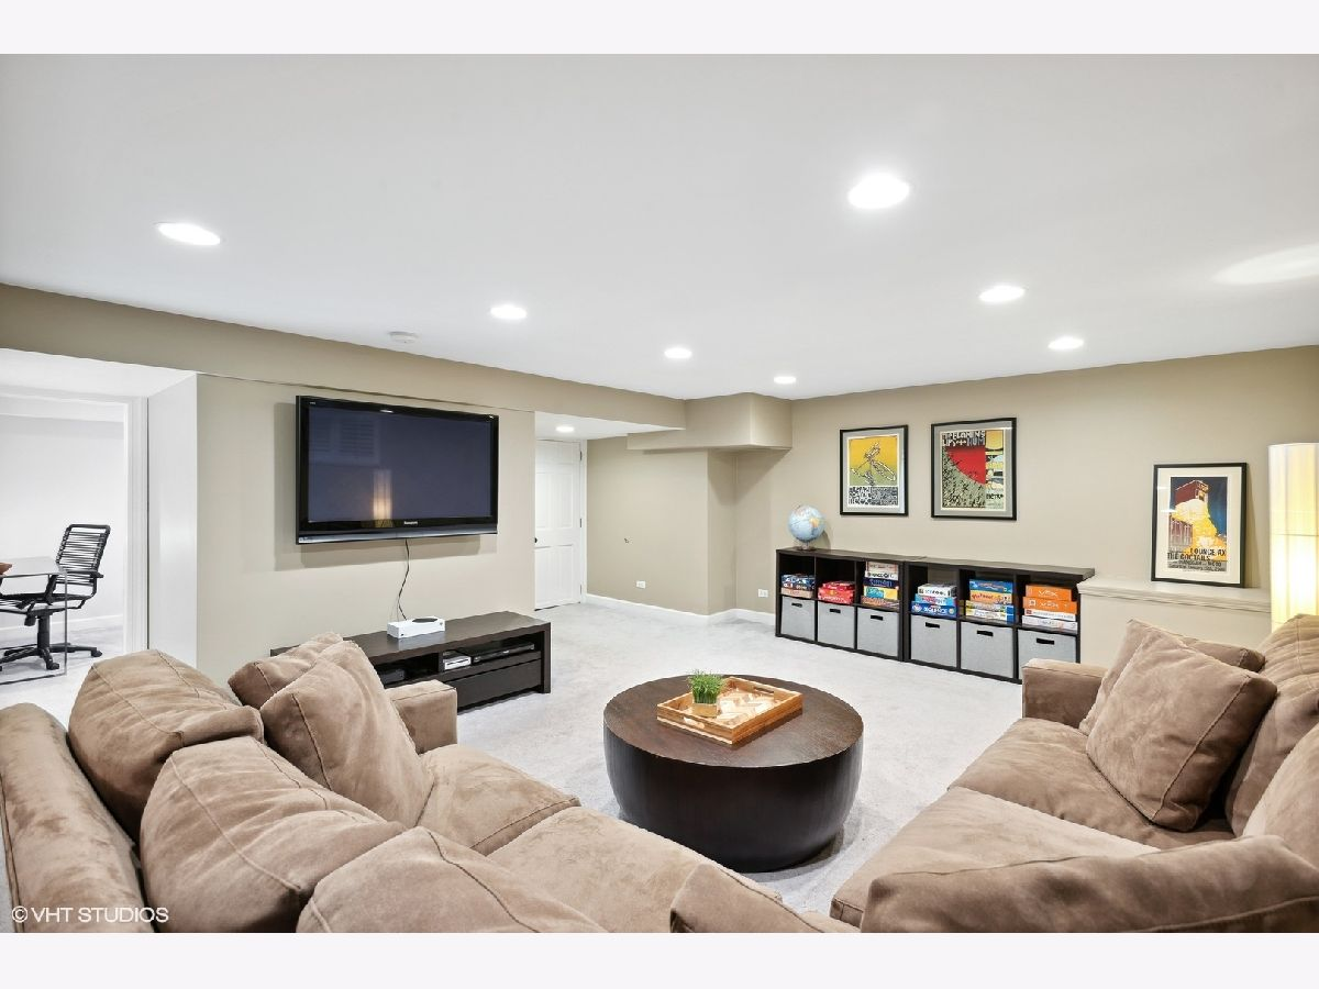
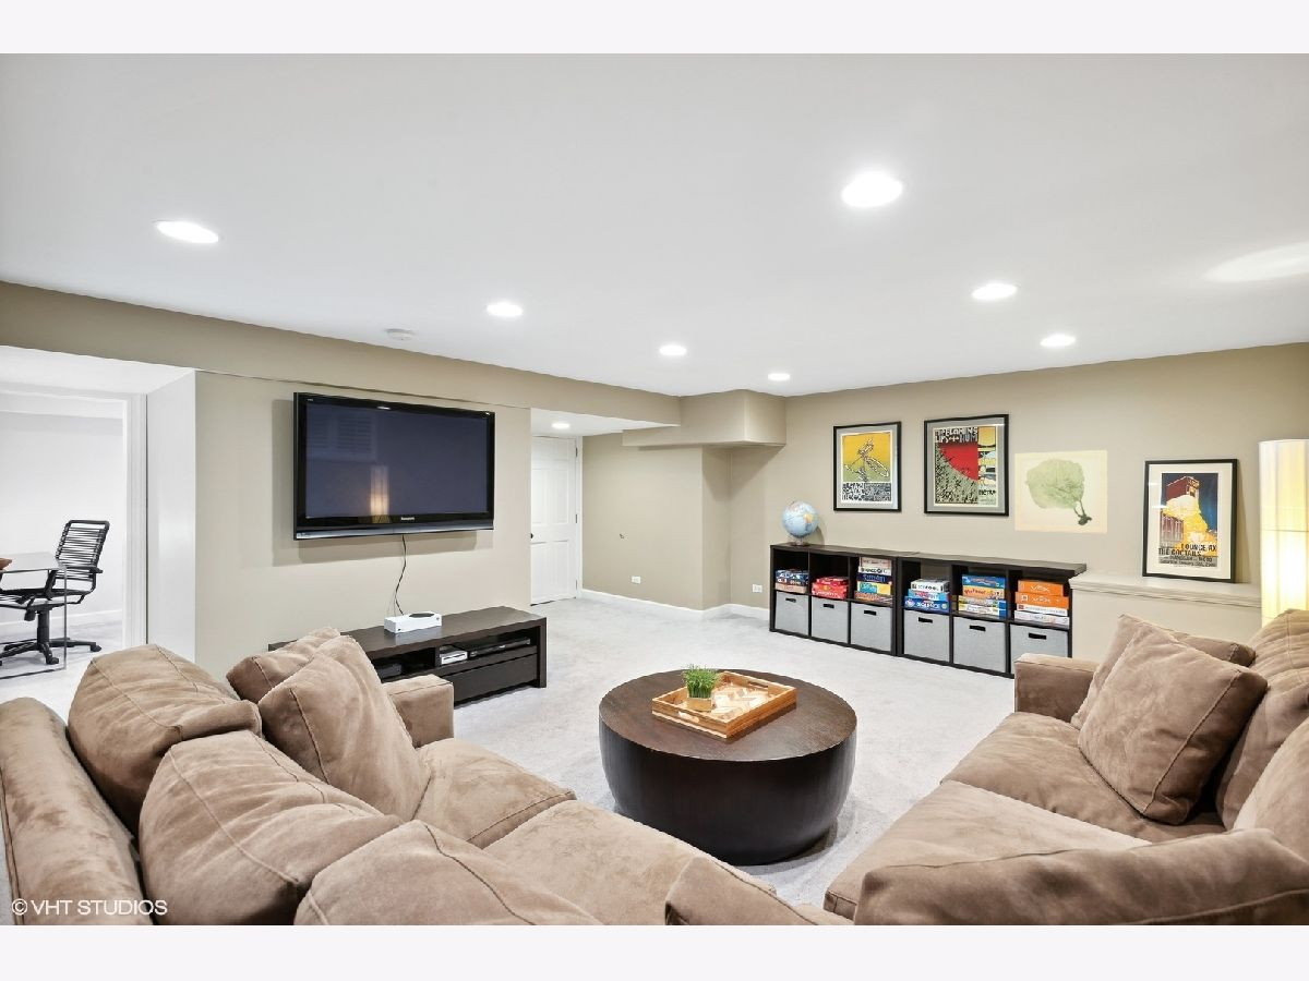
+ wall art [1013,449,1109,534]
